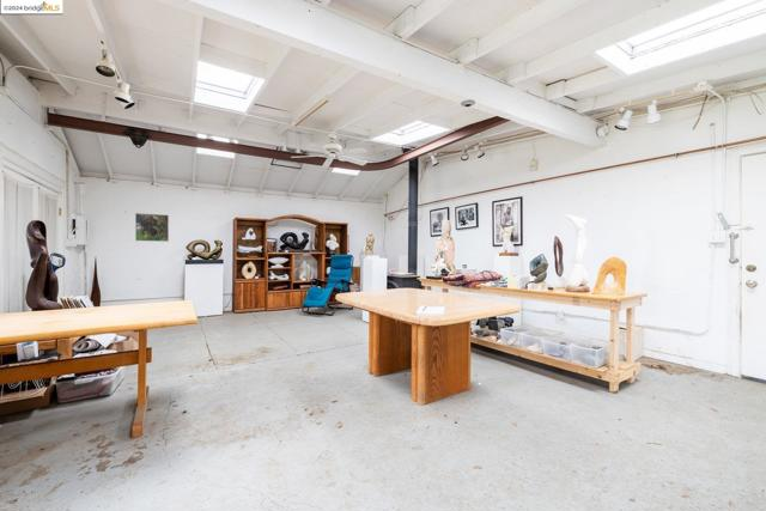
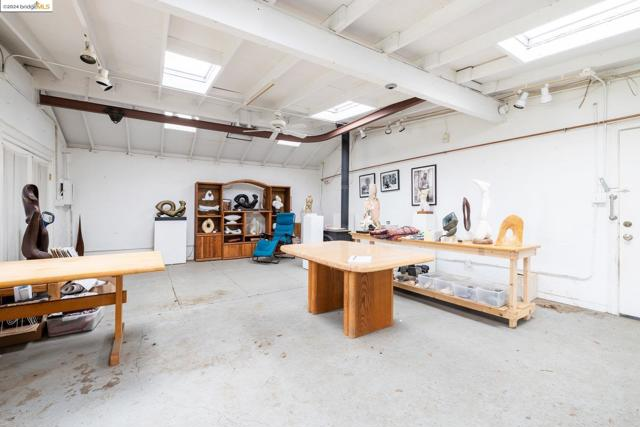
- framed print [134,212,170,243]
